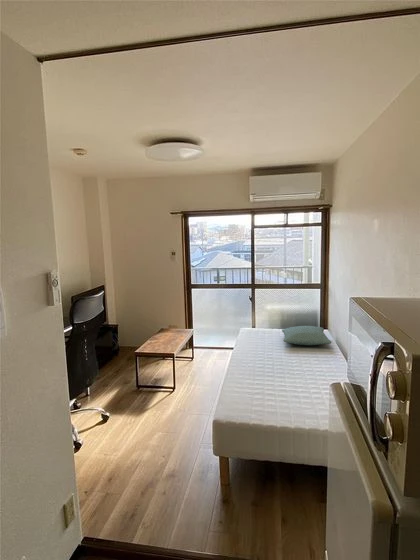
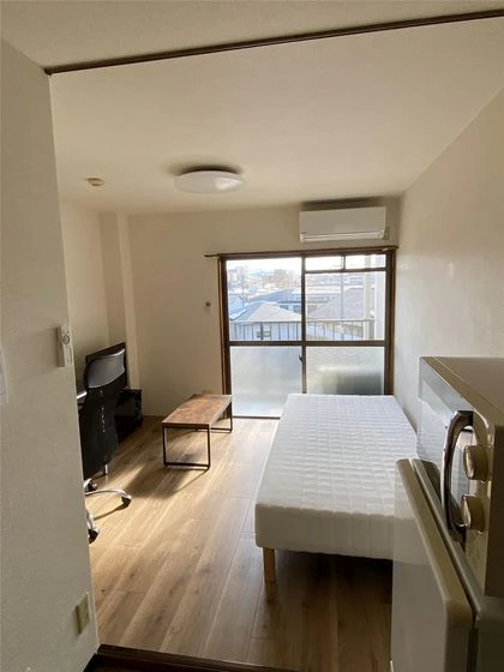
- pillow [281,325,332,346]
